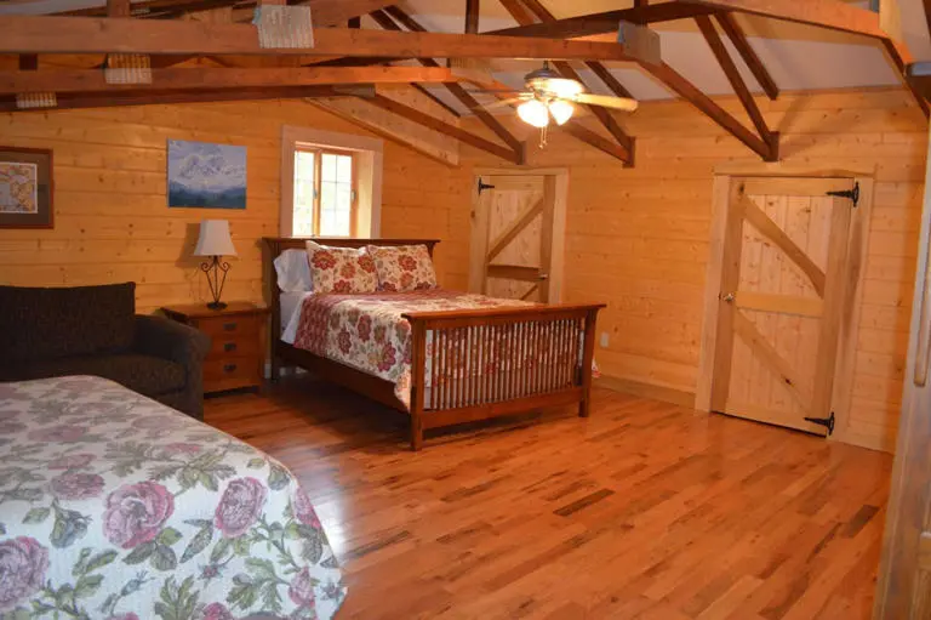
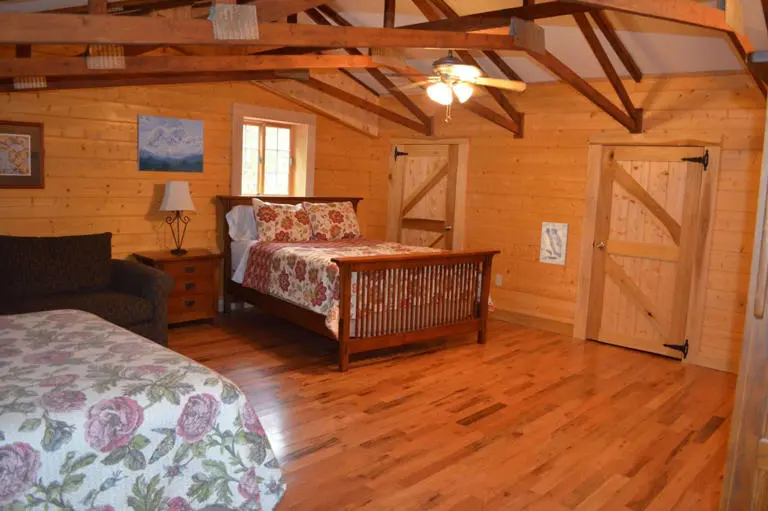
+ wall art [539,221,570,266]
